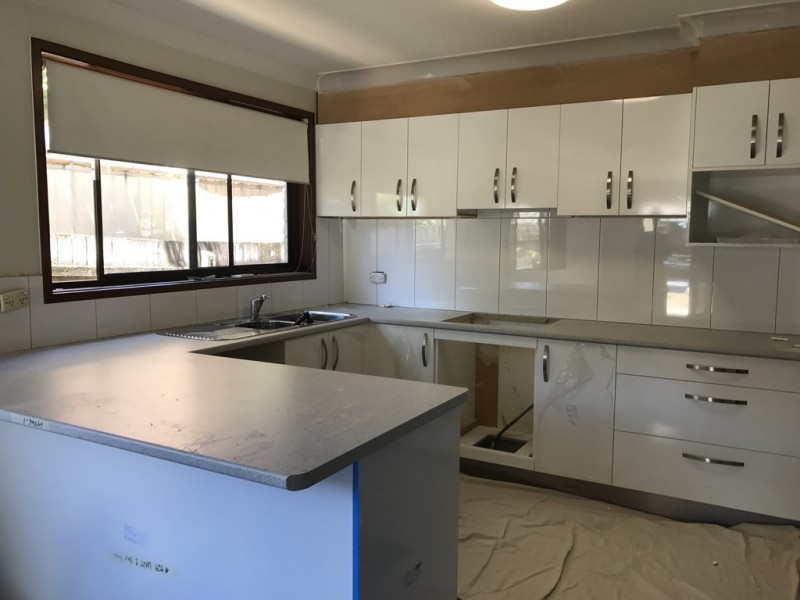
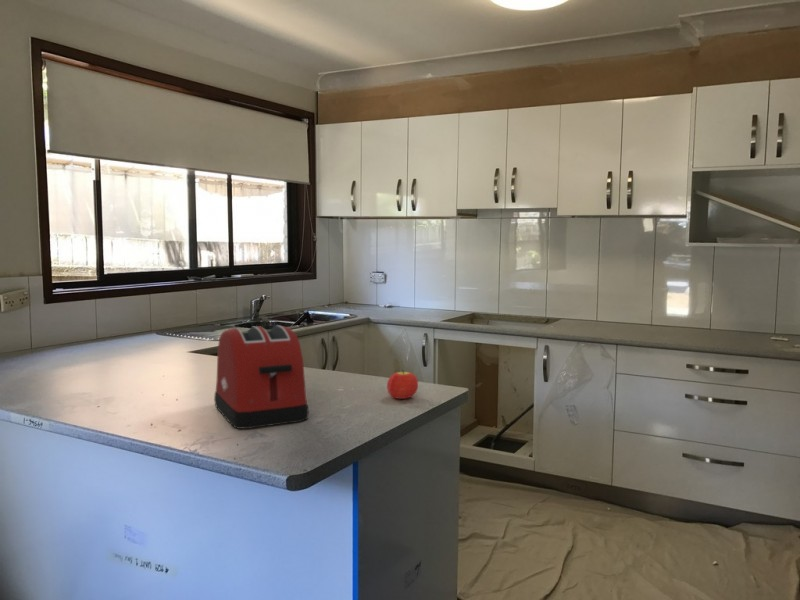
+ toaster [213,324,310,430]
+ fruit [386,368,419,400]
